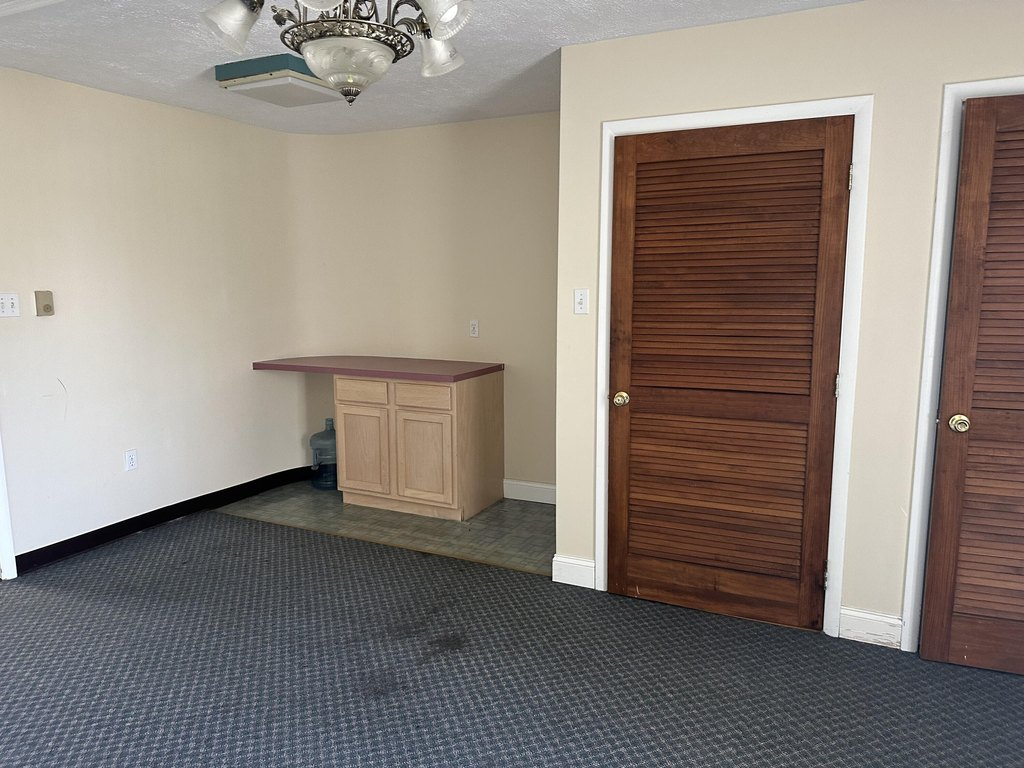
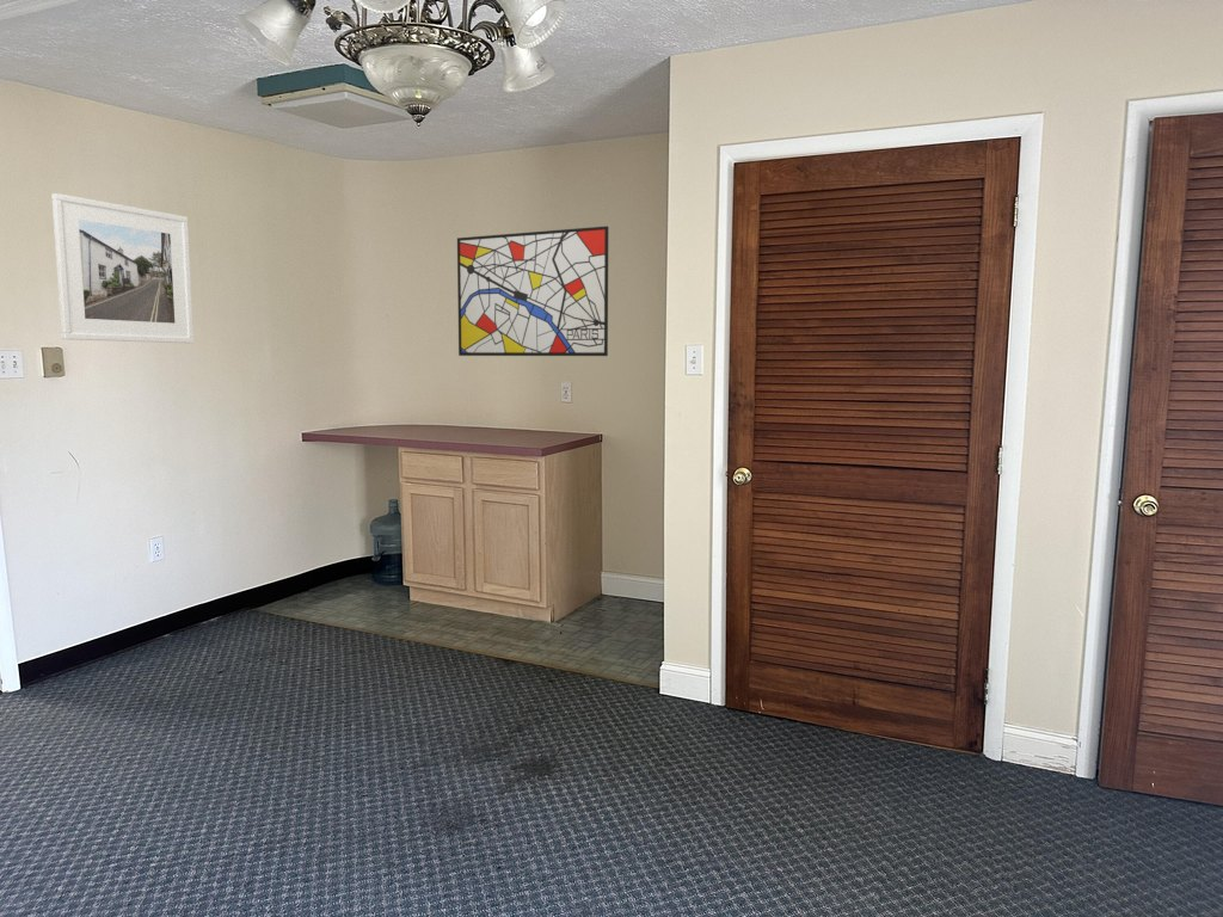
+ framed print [50,192,195,344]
+ wall art [456,224,609,357]
